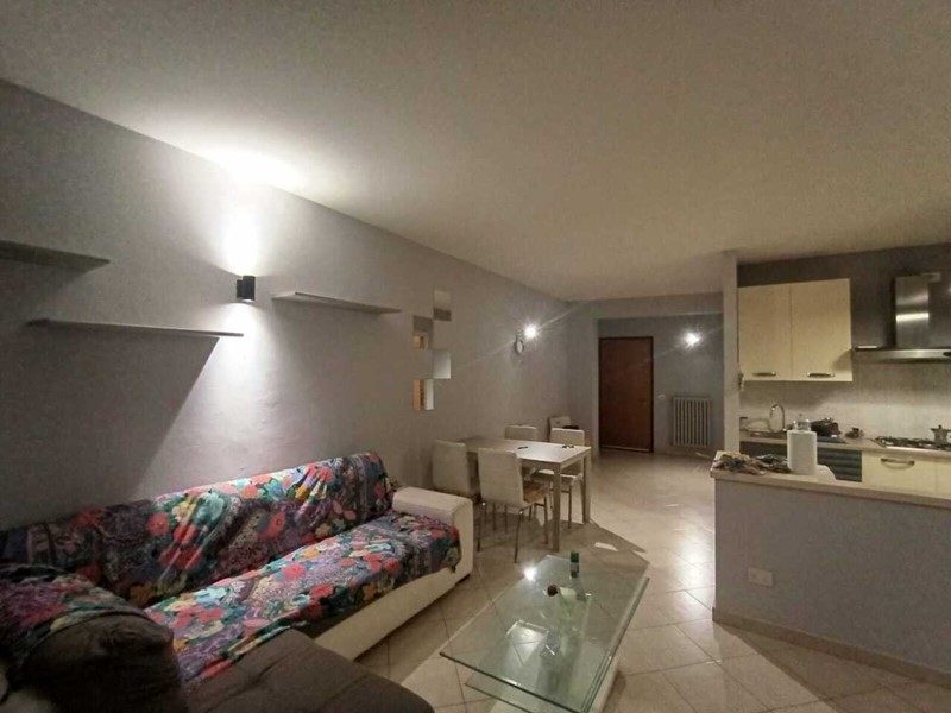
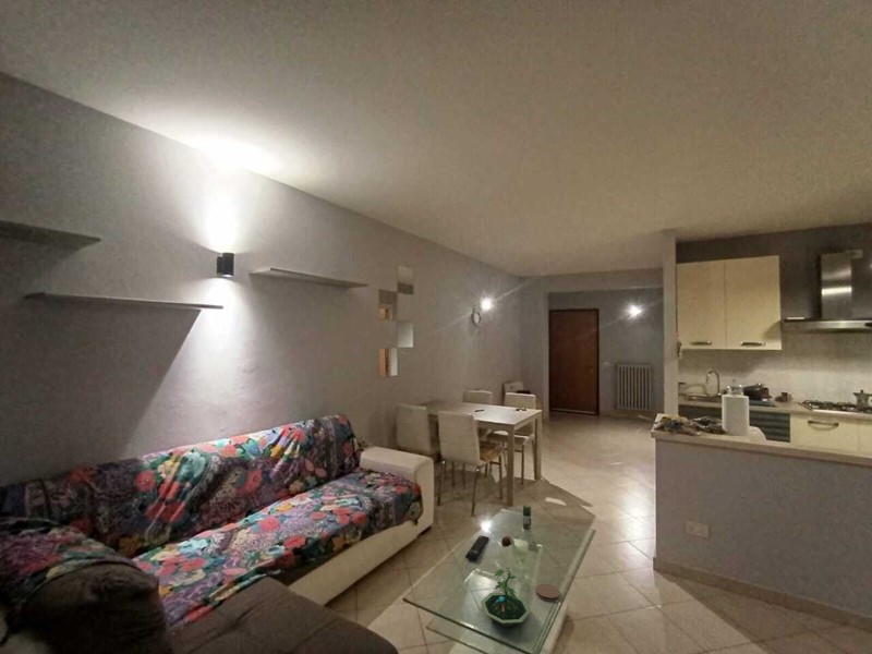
+ remote control [464,535,491,561]
+ terrarium [480,567,532,628]
+ coaster [535,583,561,602]
